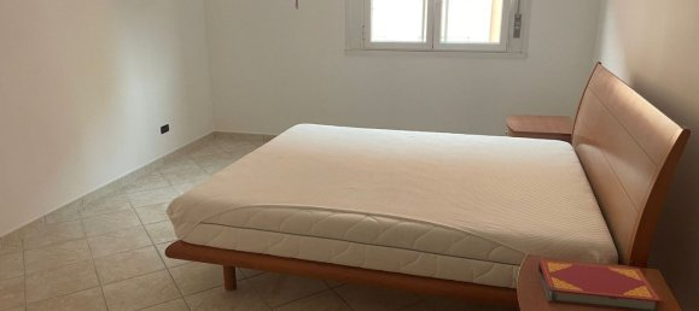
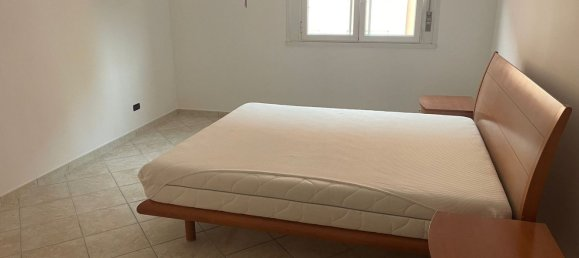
- hardback book [537,259,664,311]
